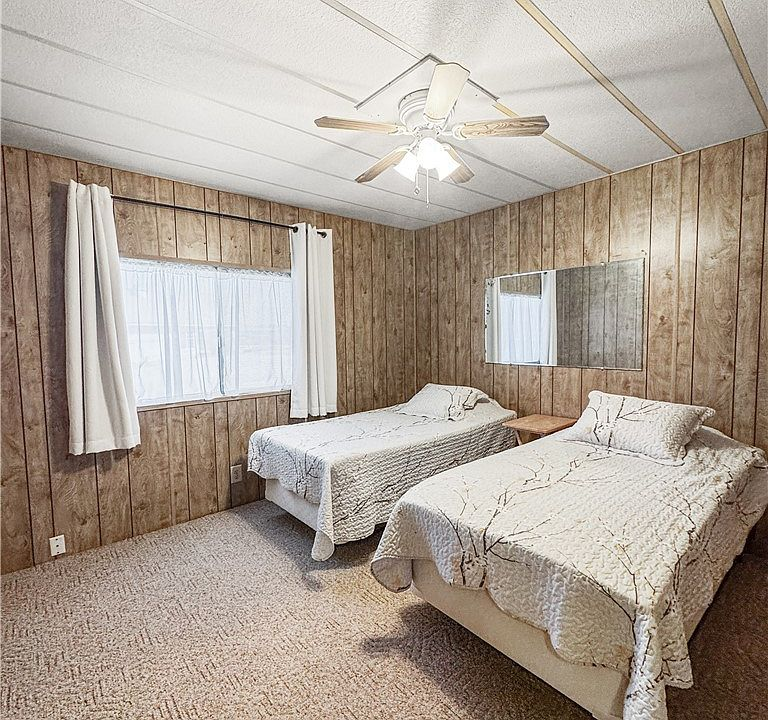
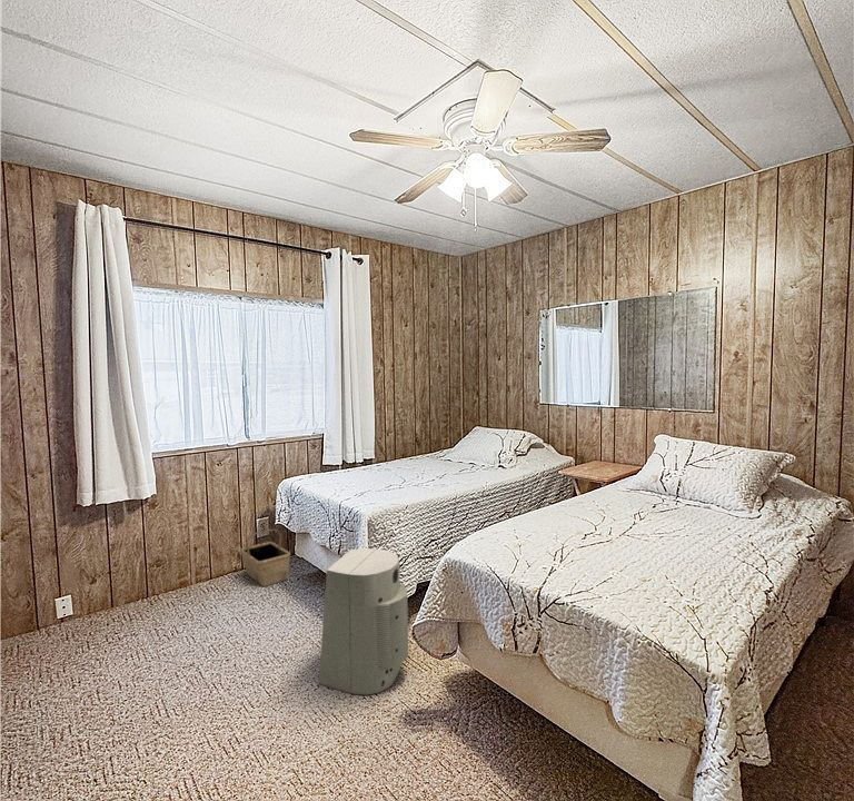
+ fan [318,547,409,696]
+ basket [239,528,291,587]
